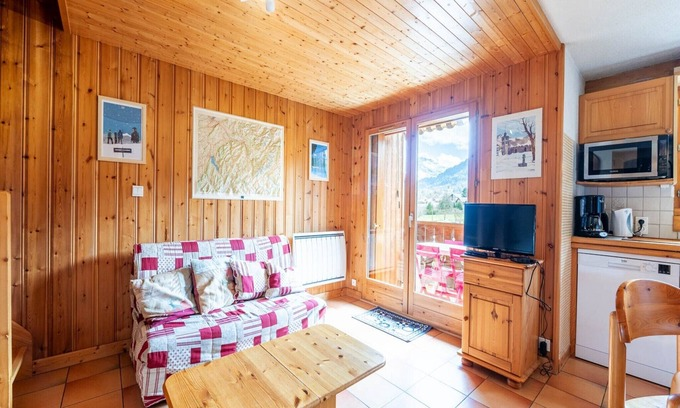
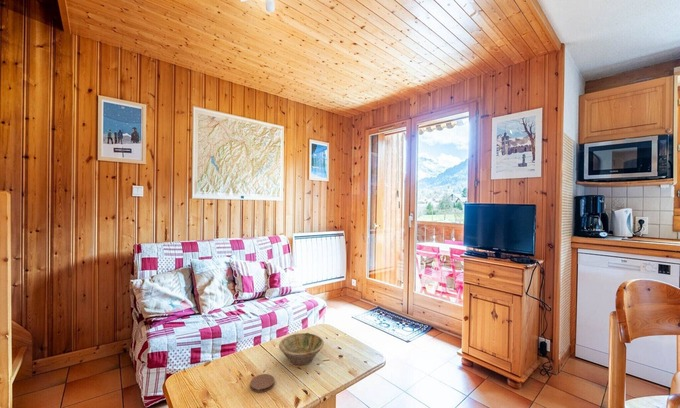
+ bowl [278,332,325,366]
+ coaster [249,373,276,393]
